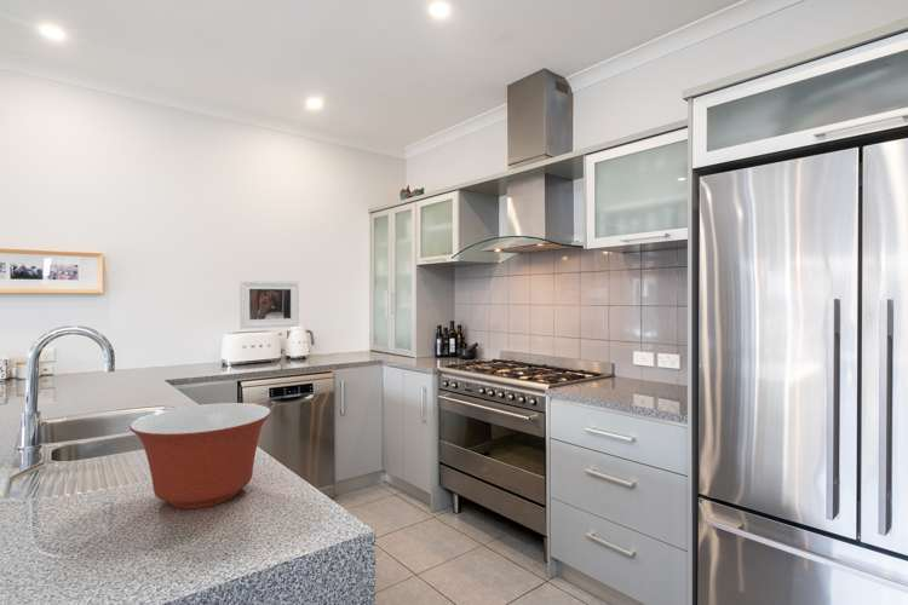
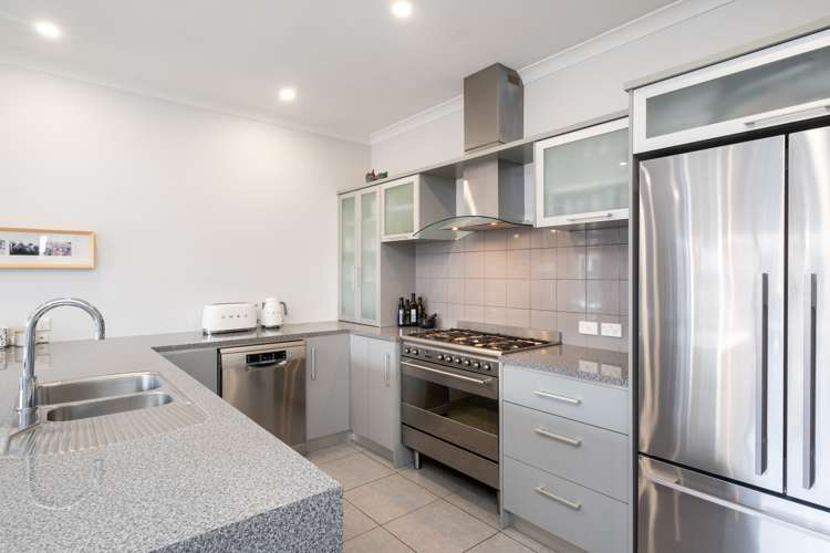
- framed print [239,280,300,329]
- mixing bowl [128,402,272,509]
